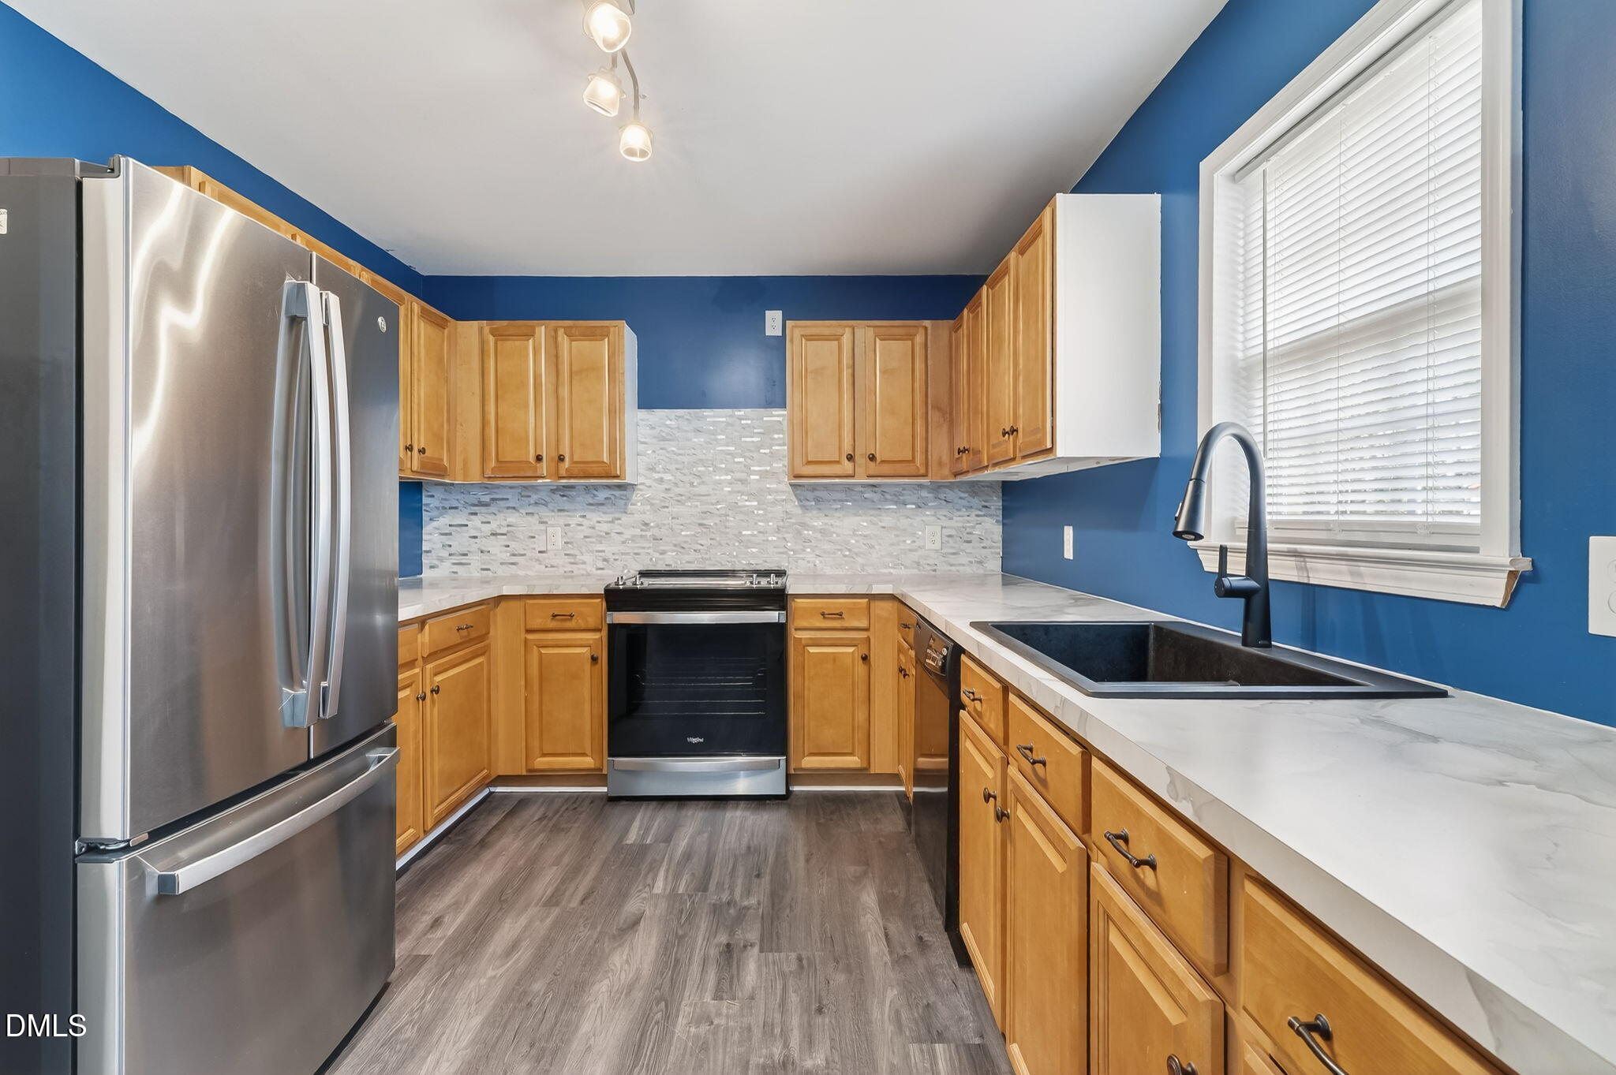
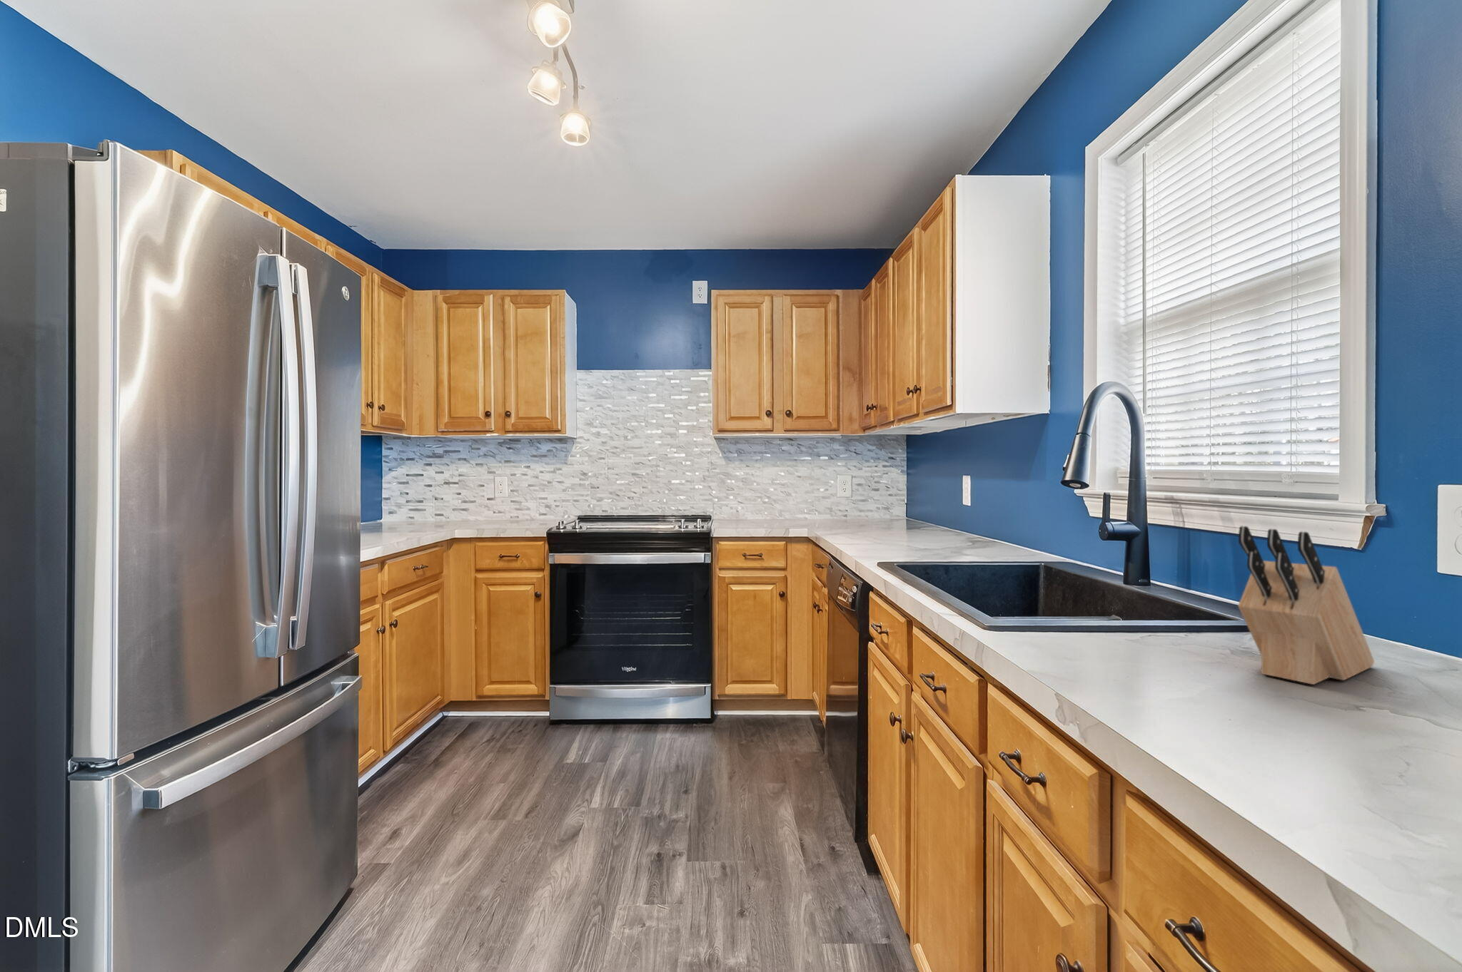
+ knife block [1237,525,1375,686]
